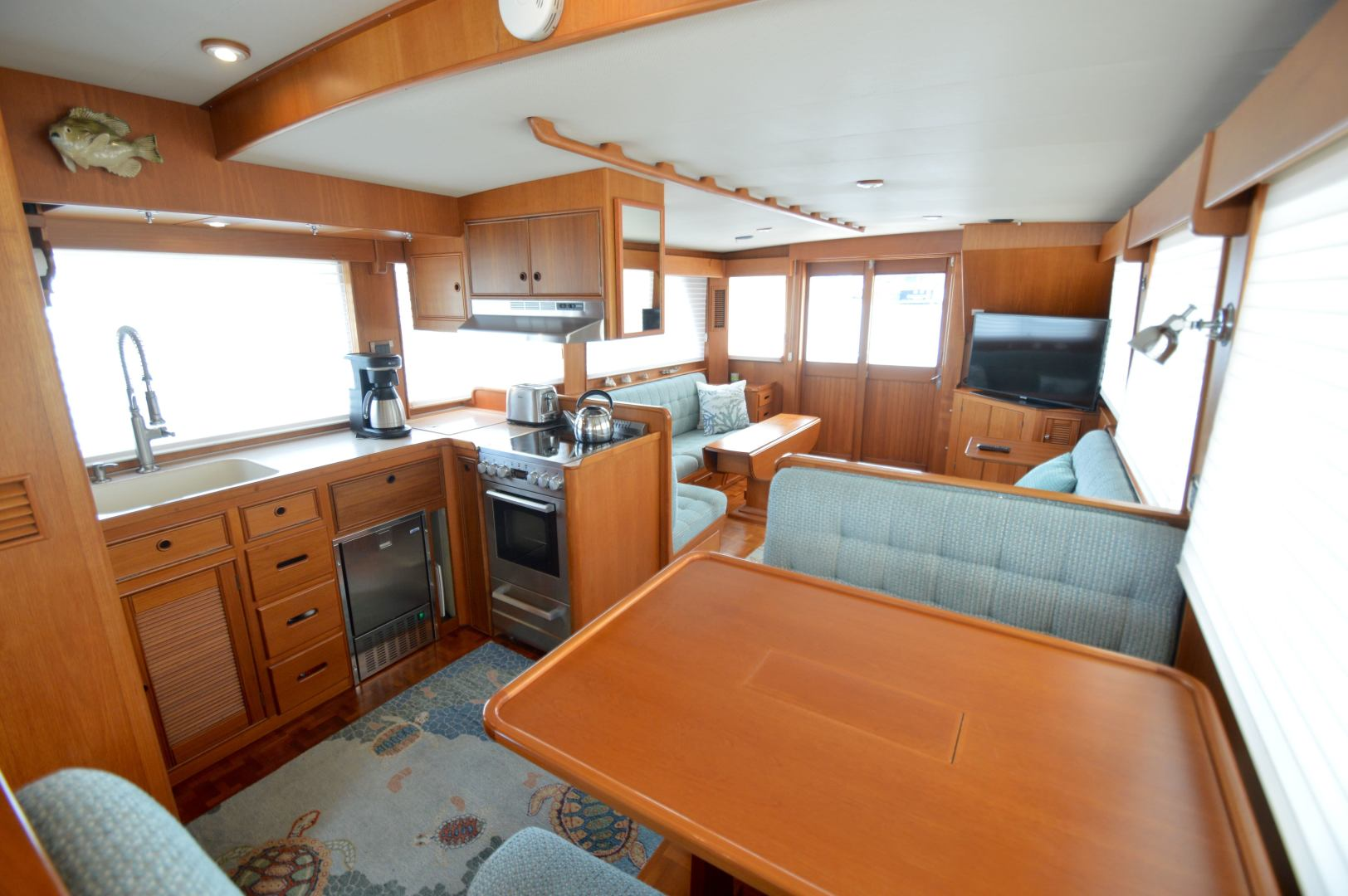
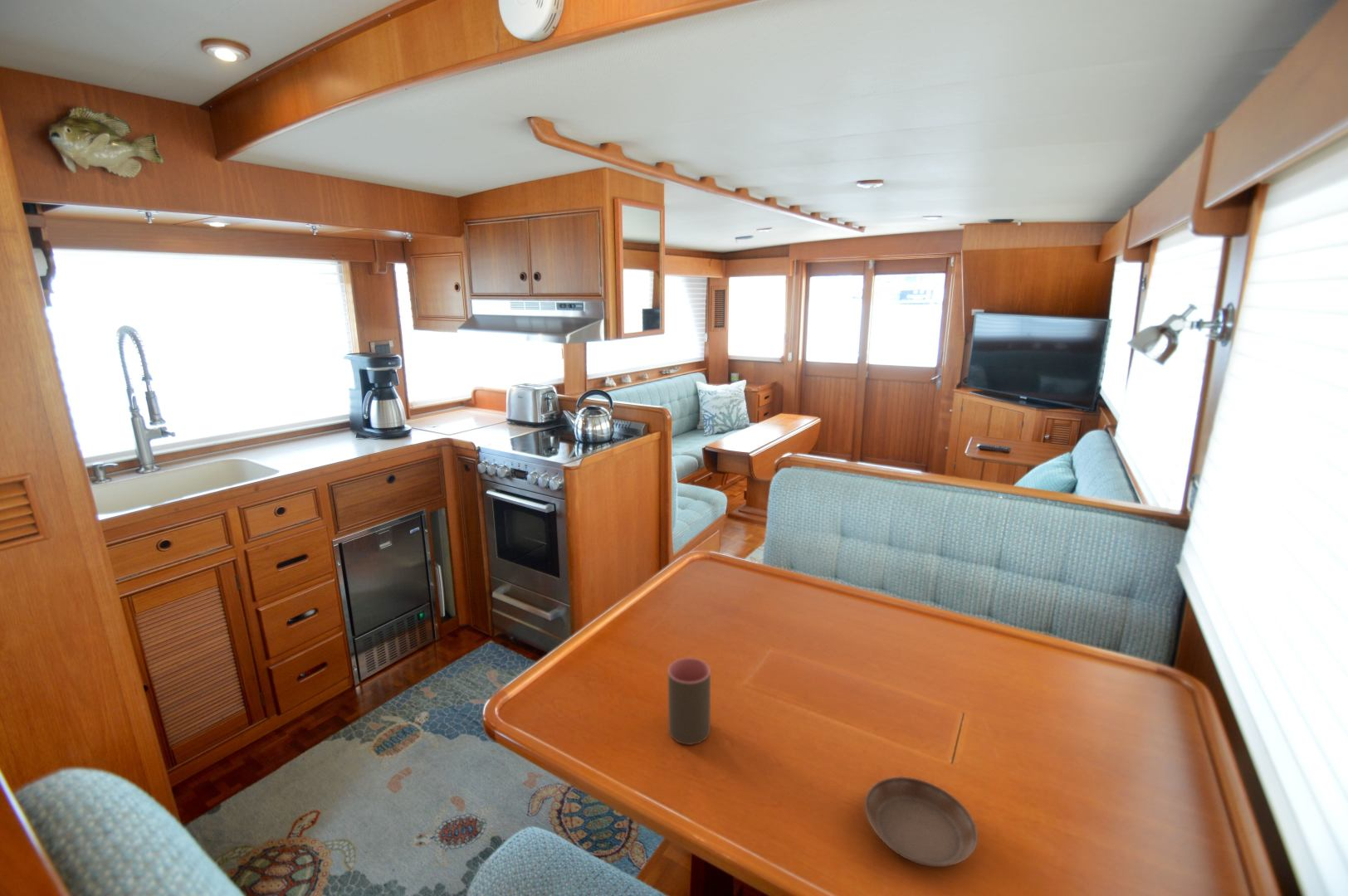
+ saucer [864,776,979,868]
+ cup [667,657,711,746]
